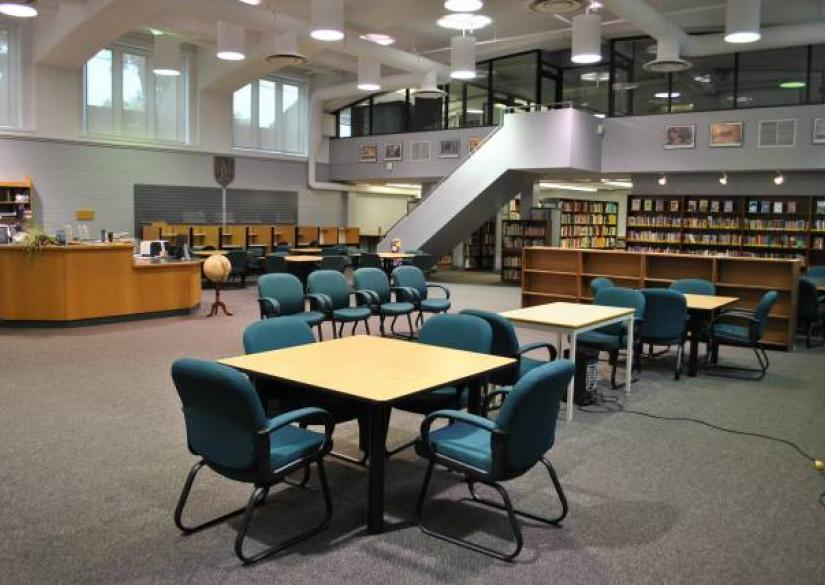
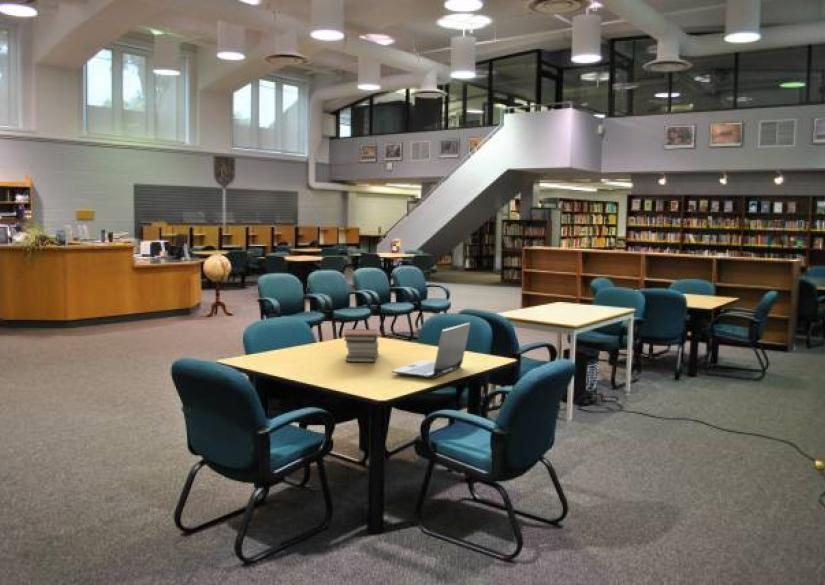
+ laptop computer [391,322,472,379]
+ book stack [343,328,380,363]
